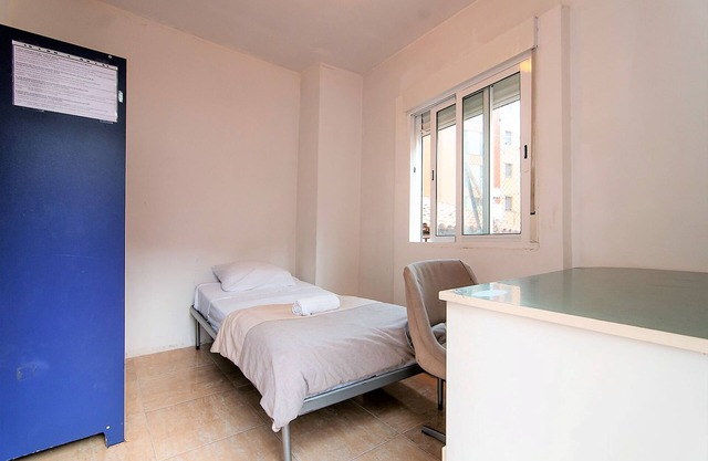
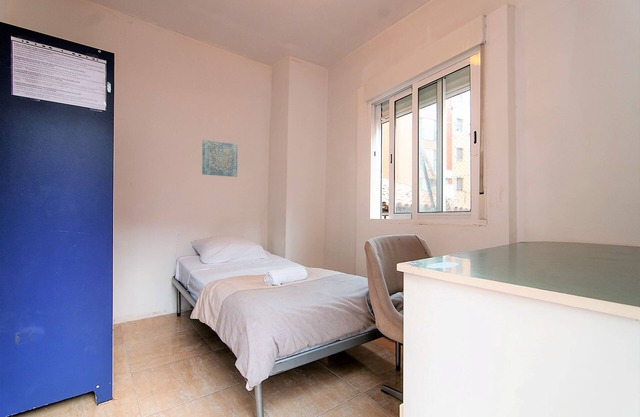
+ wall art [201,139,238,178]
